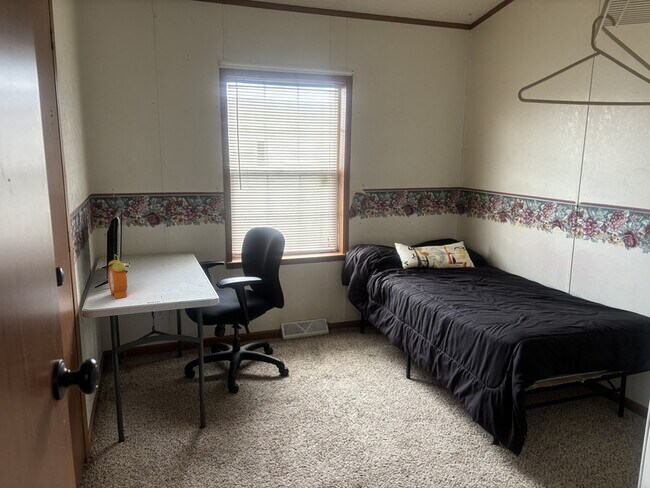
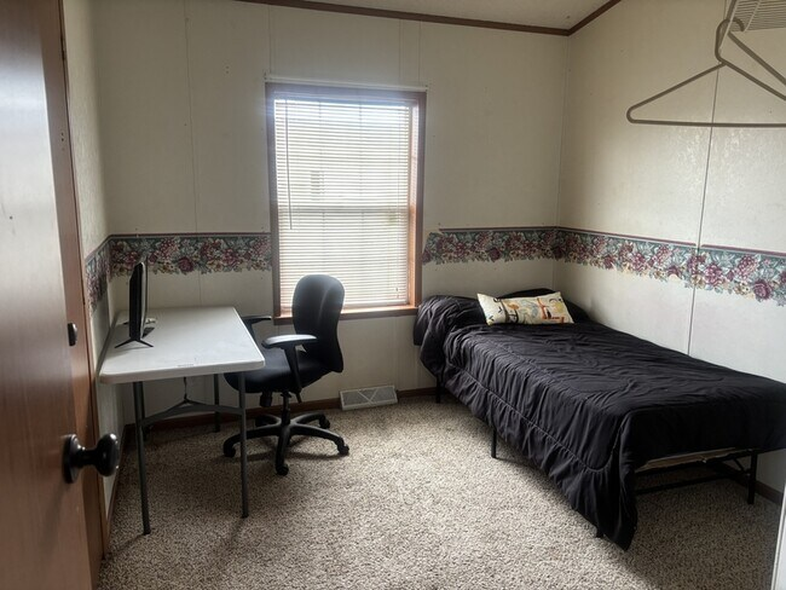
- alarm clock [107,253,128,300]
